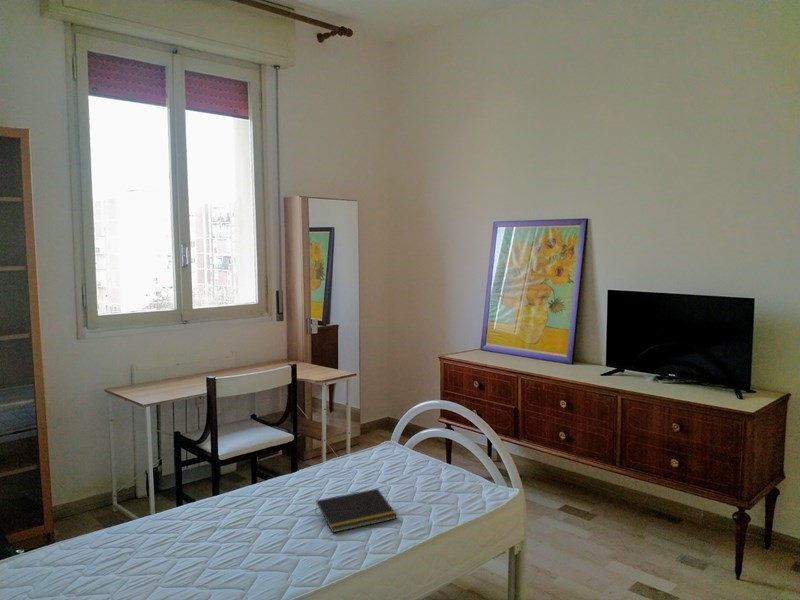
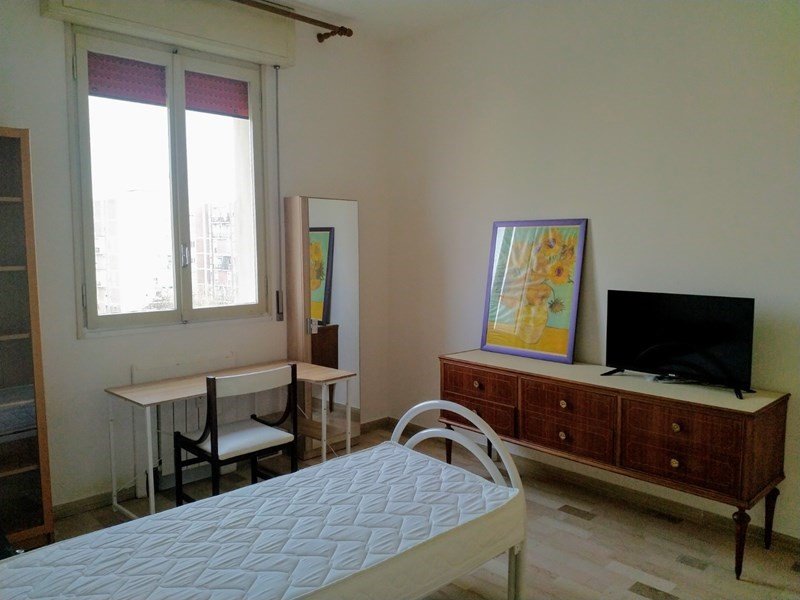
- notepad [314,488,398,534]
